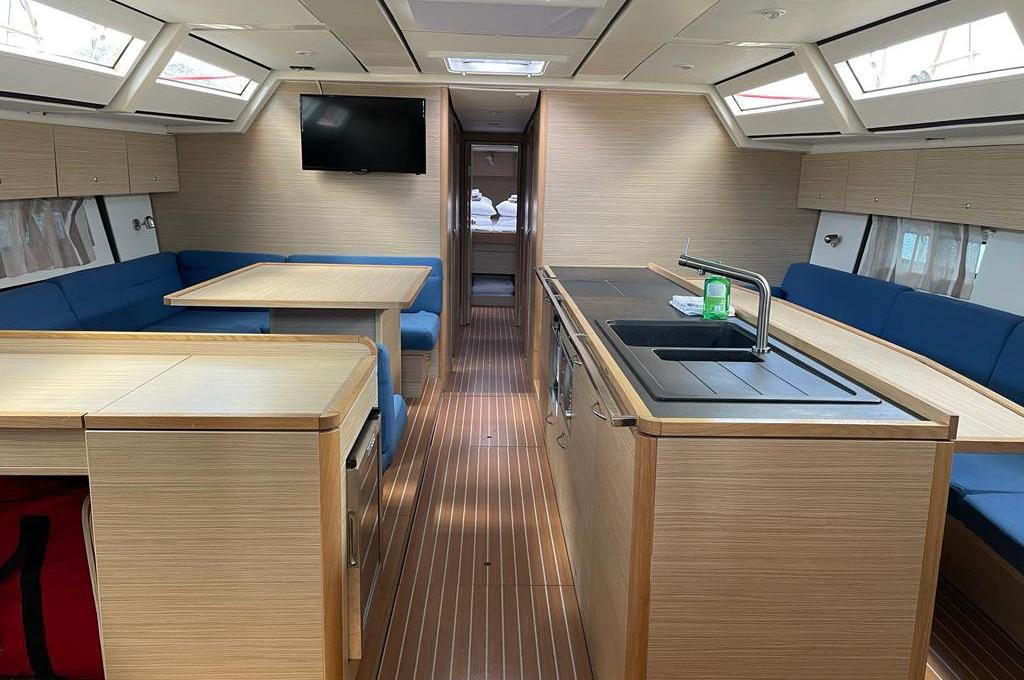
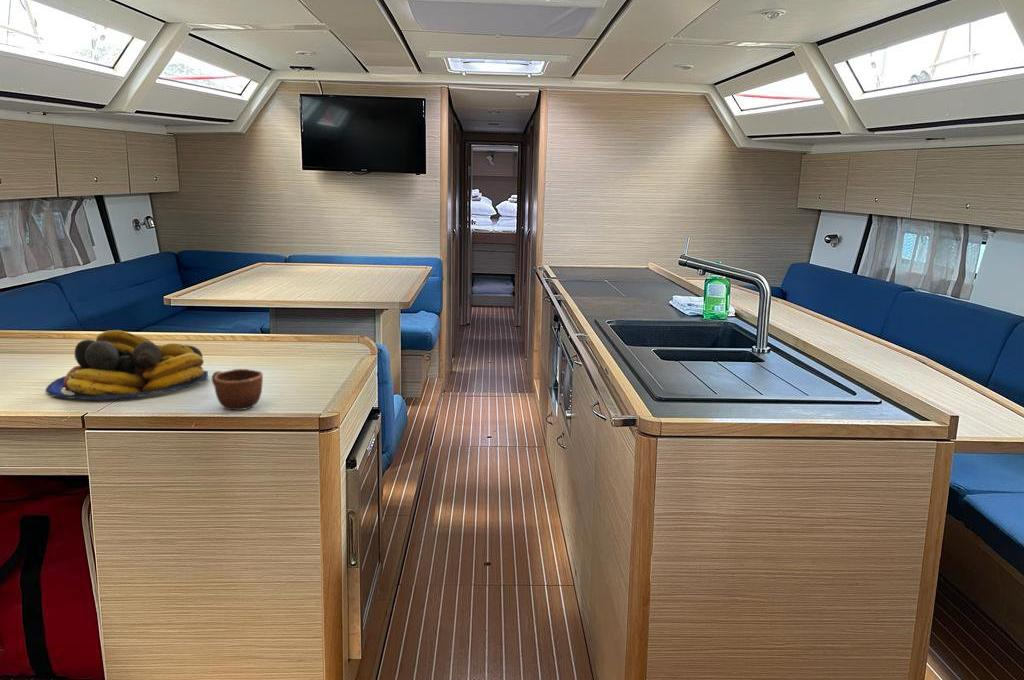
+ mug [211,368,264,411]
+ fruit bowl [45,329,209,401]
